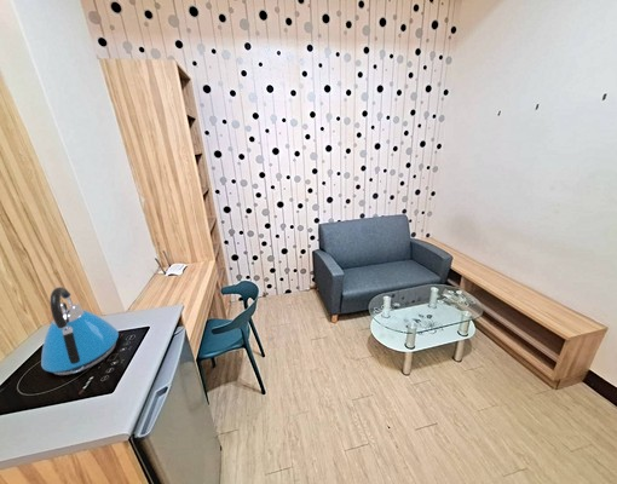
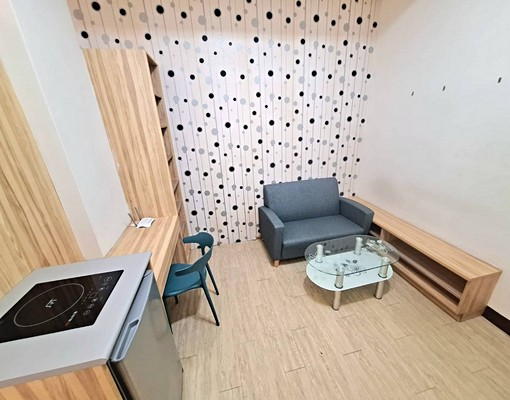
- kettle [40,286,120,376]
